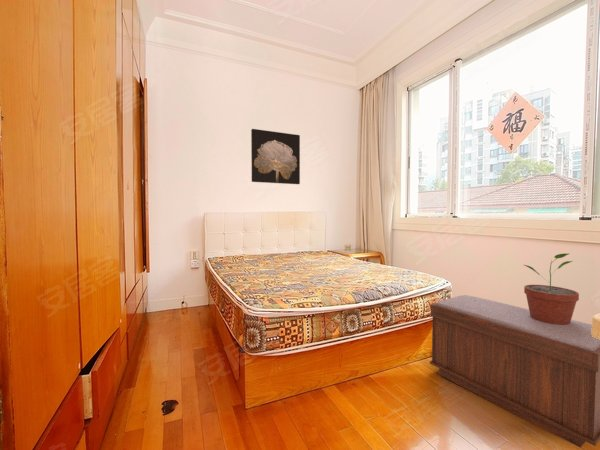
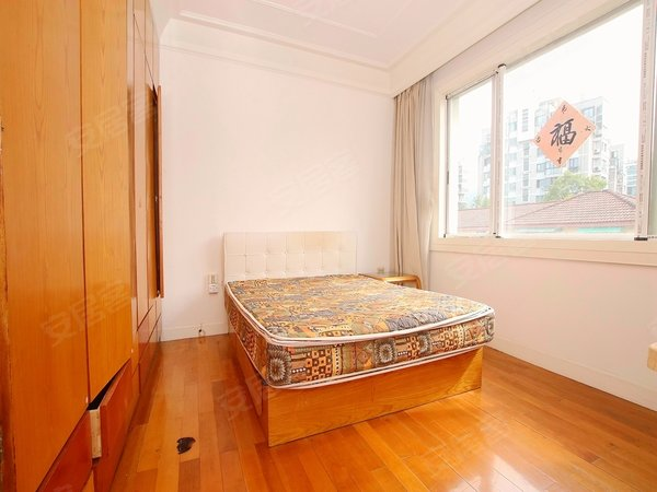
- potted plant [523,252,580,325]
- wall art [250,128,301,185]
- bench [429,294,600,448]
